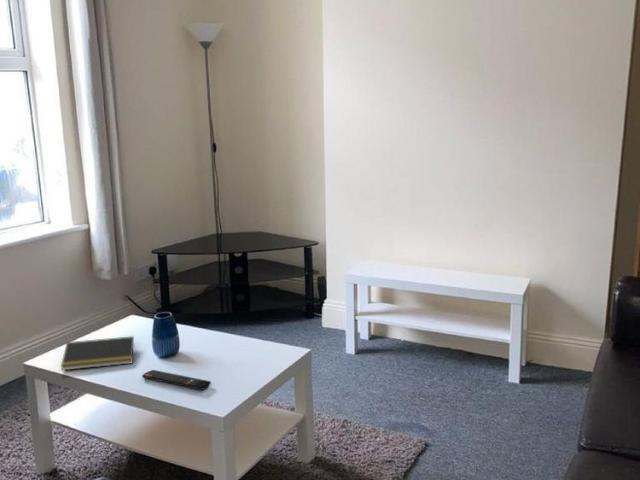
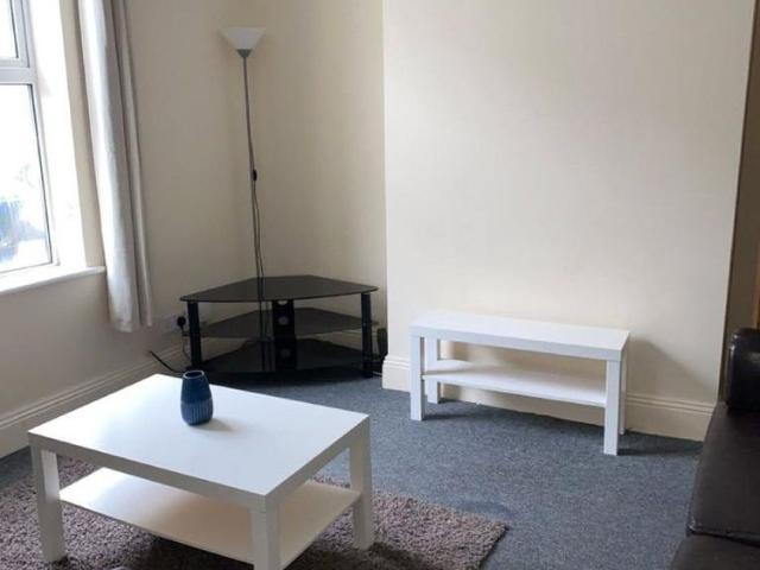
- remote control [141,369,212,391]
- notepad [60,335,135,371]
